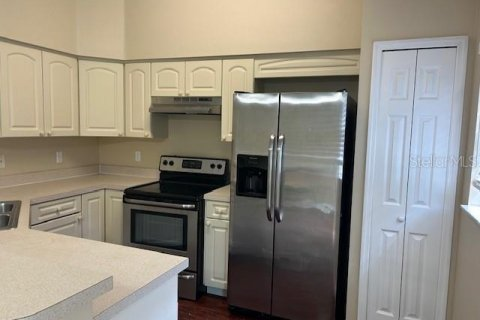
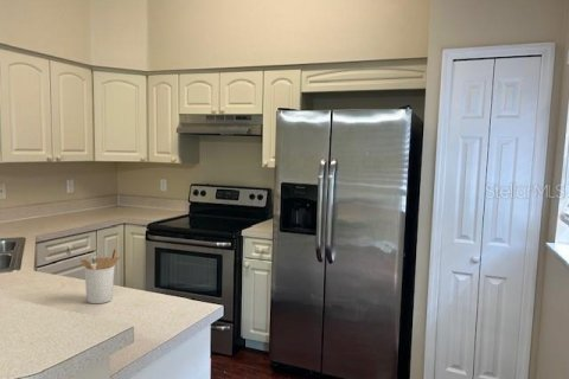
+ utensil holder [79,248,121,304]
